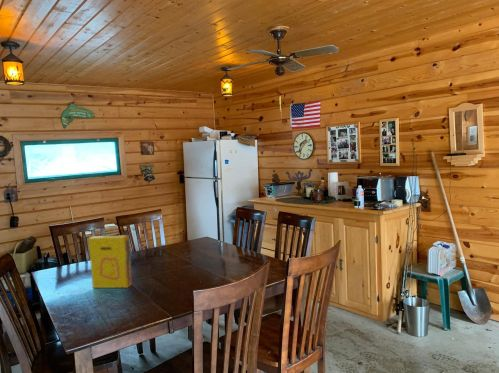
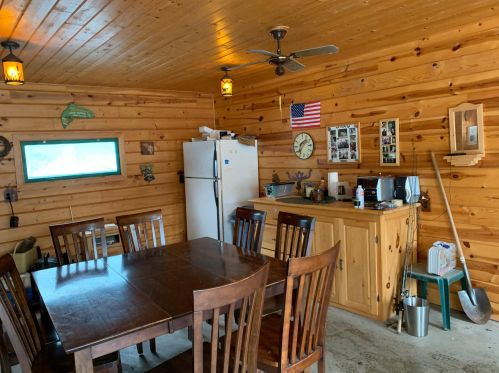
- cereal box [88,234,133,289]
